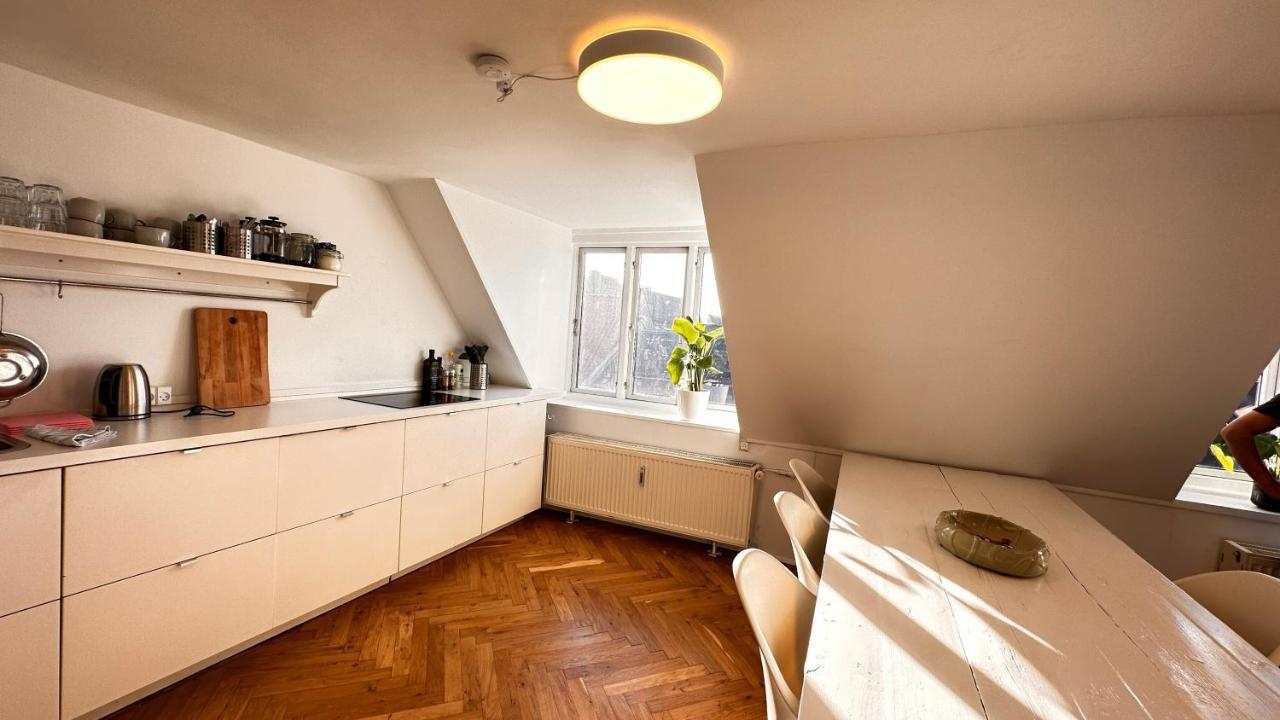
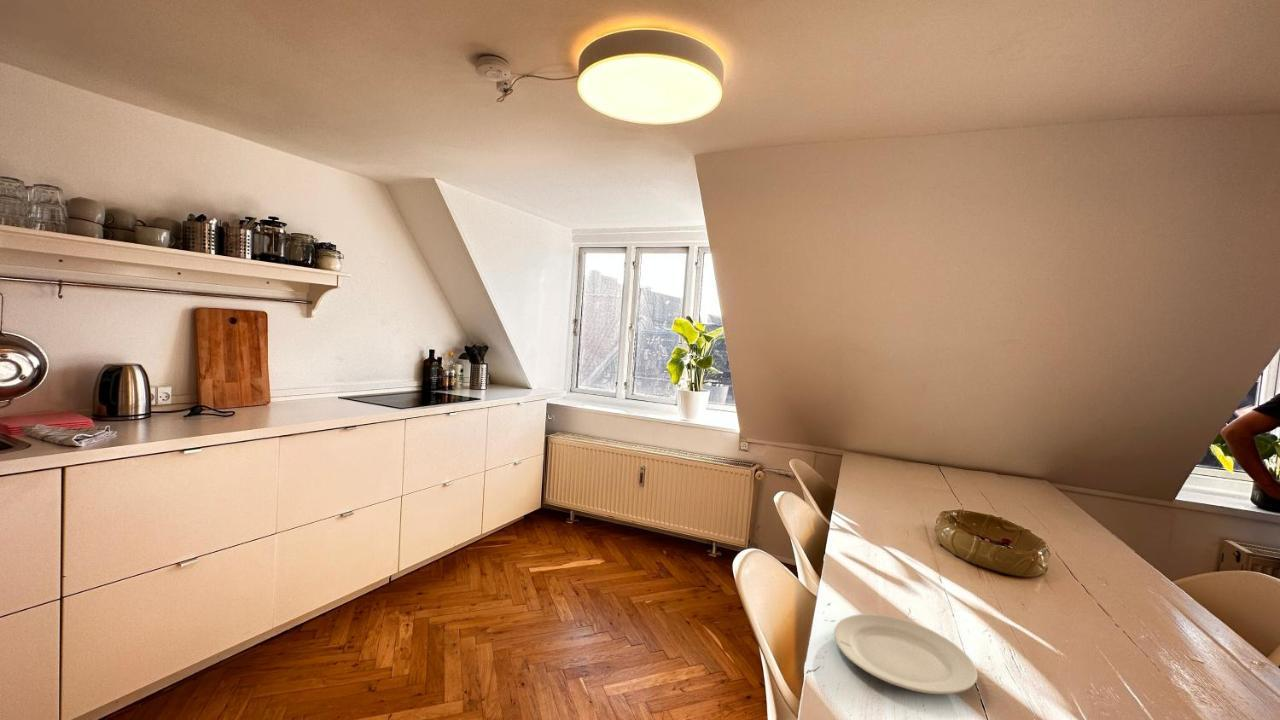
+ chinaware [833,613,978,695]
